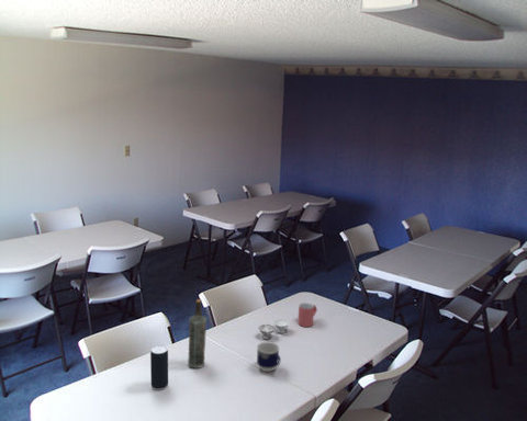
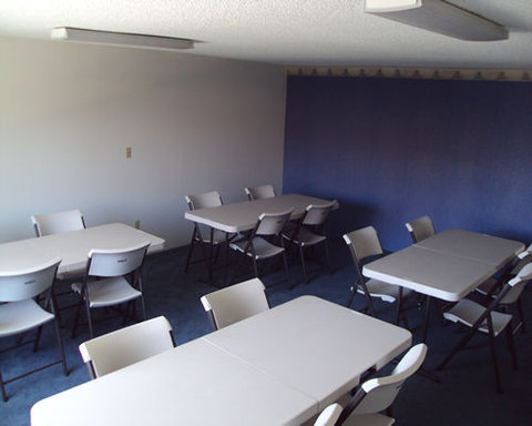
- mug [296,301,318,328]
- bottle [187,298,208,368]
- beverage can [149,344,169,391]
- bowl [258,318,291,340]
- cup [256,341,282,373]
